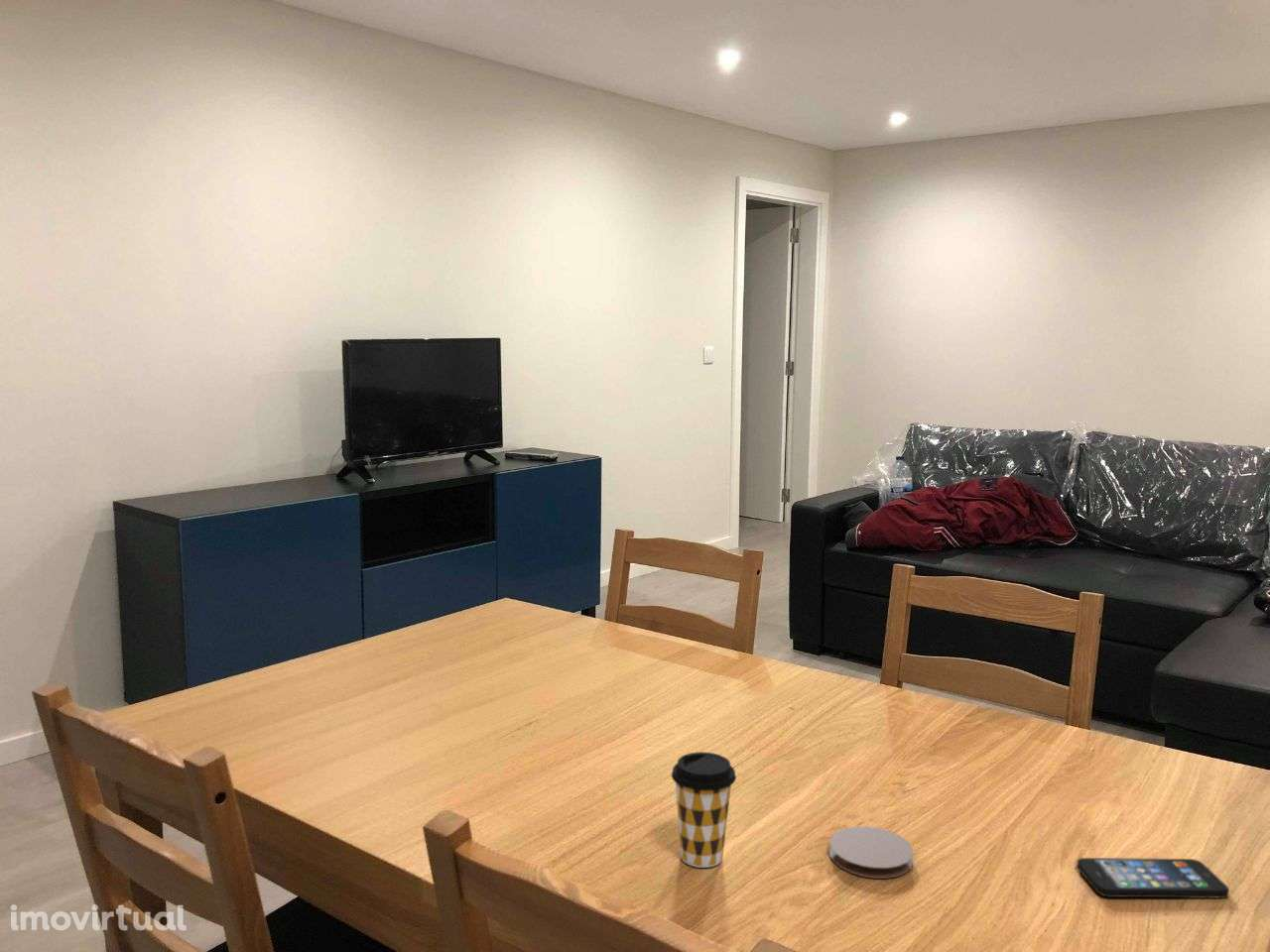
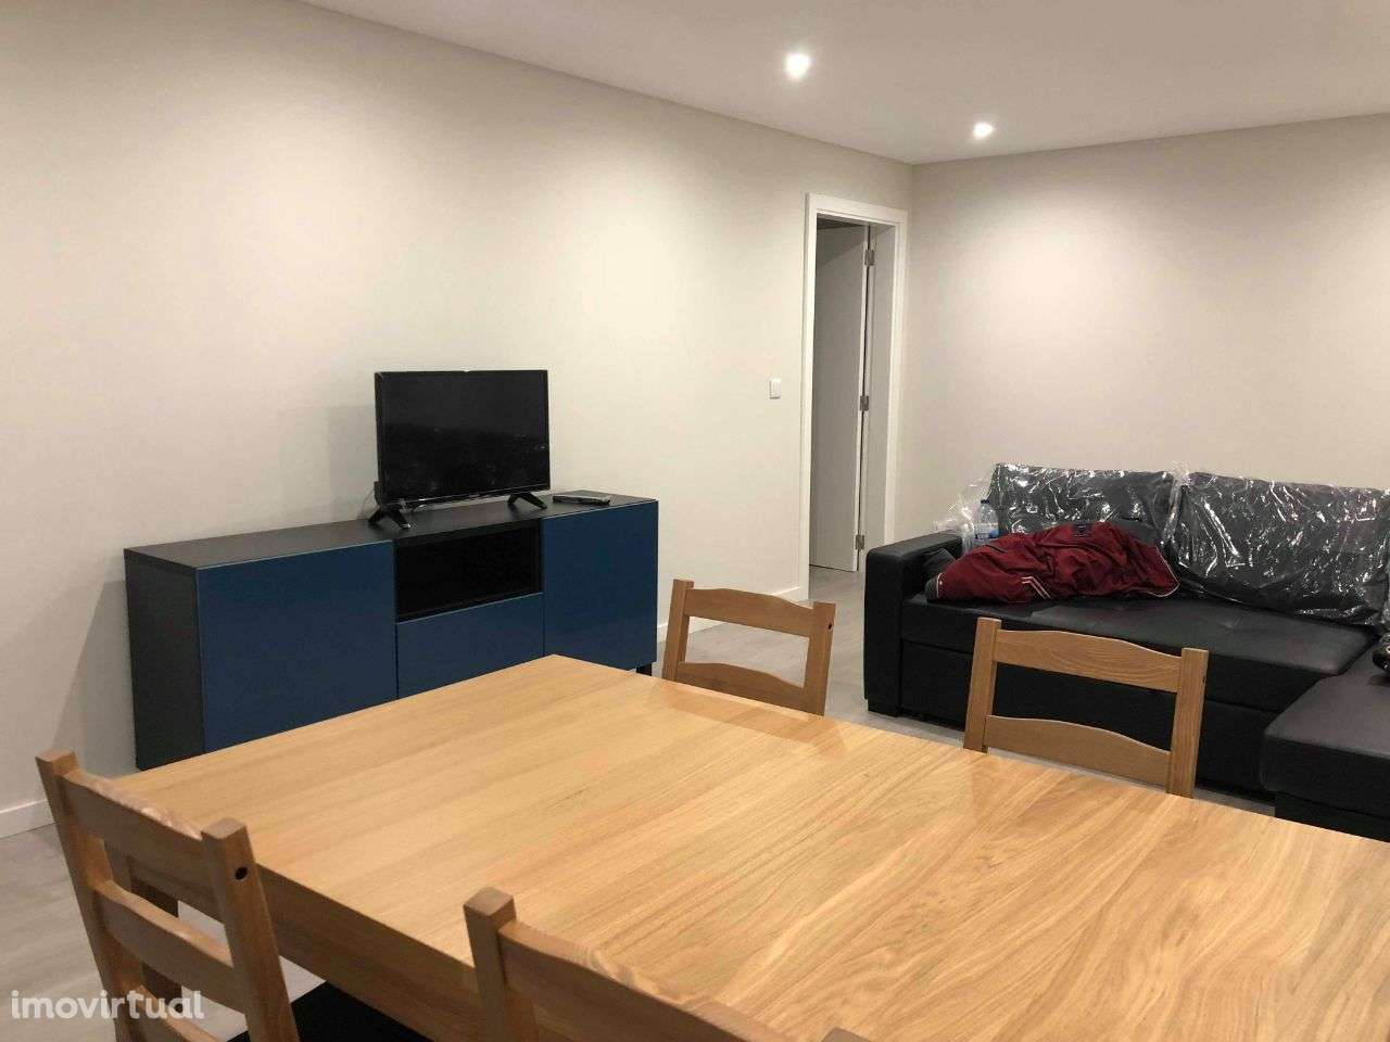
- coffee cup [671,751,737,869]
- coaster [828,825,915,880]
- smartphone [1076,857,1230,899]
